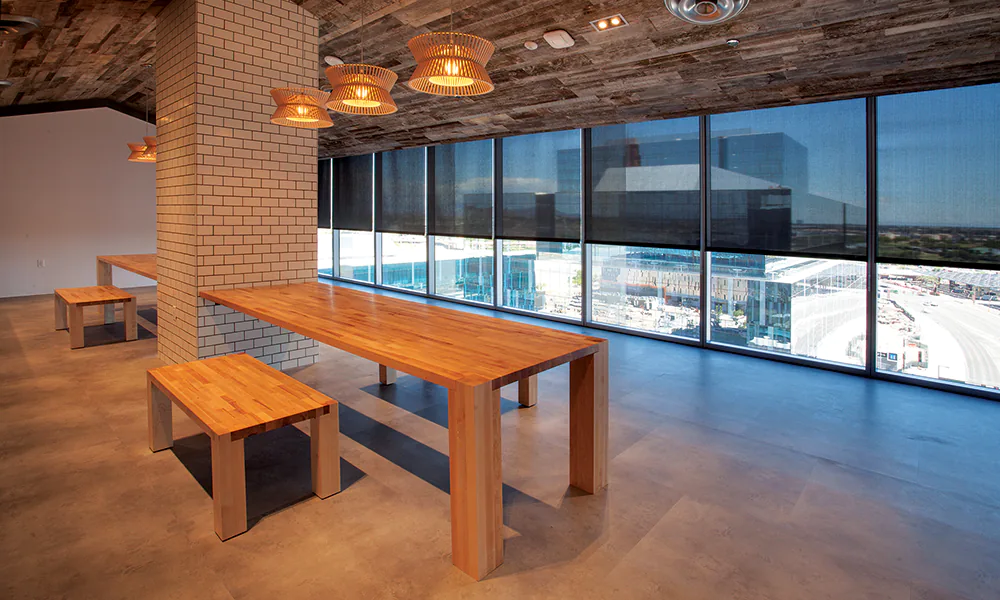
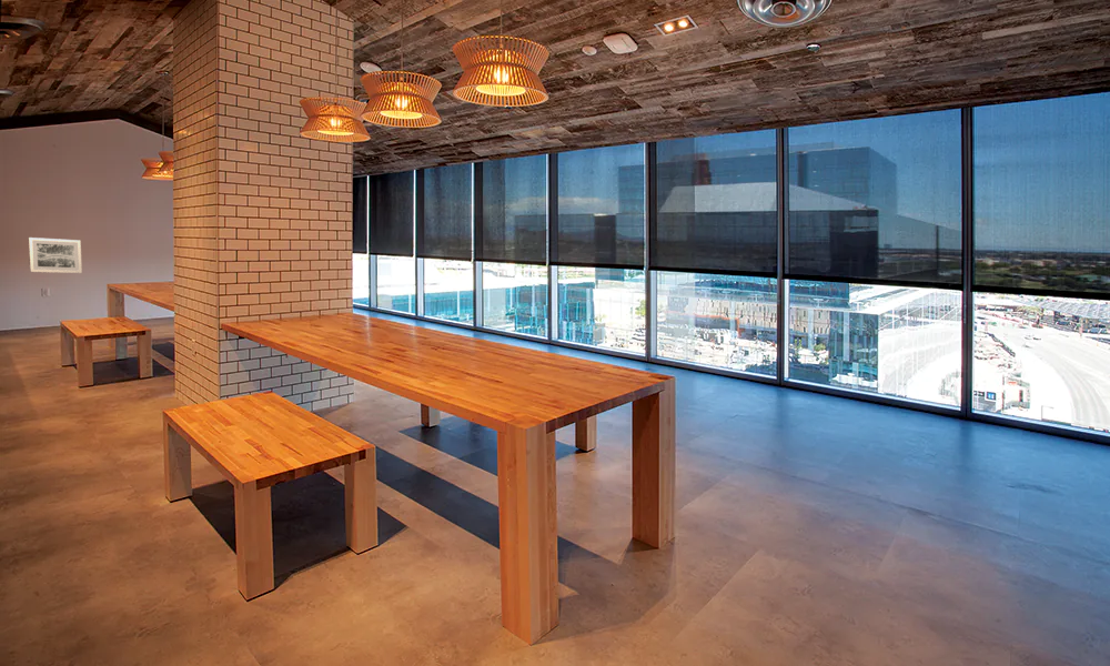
+ wall art [28,236,83,274]
